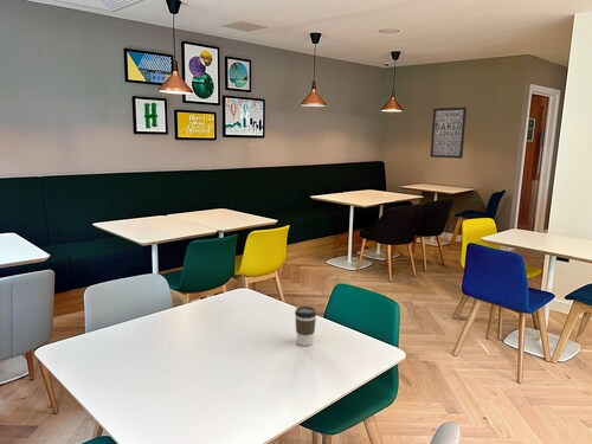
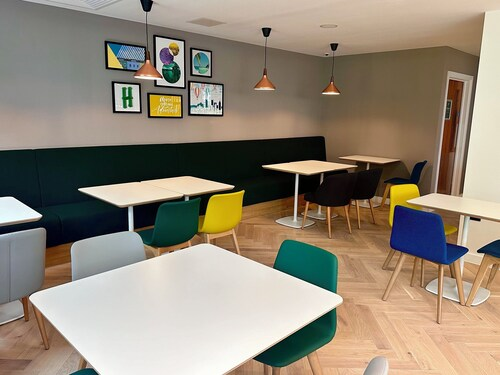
- wall art [430,107,468,160]
- coffee cup [294,305,317,347]
